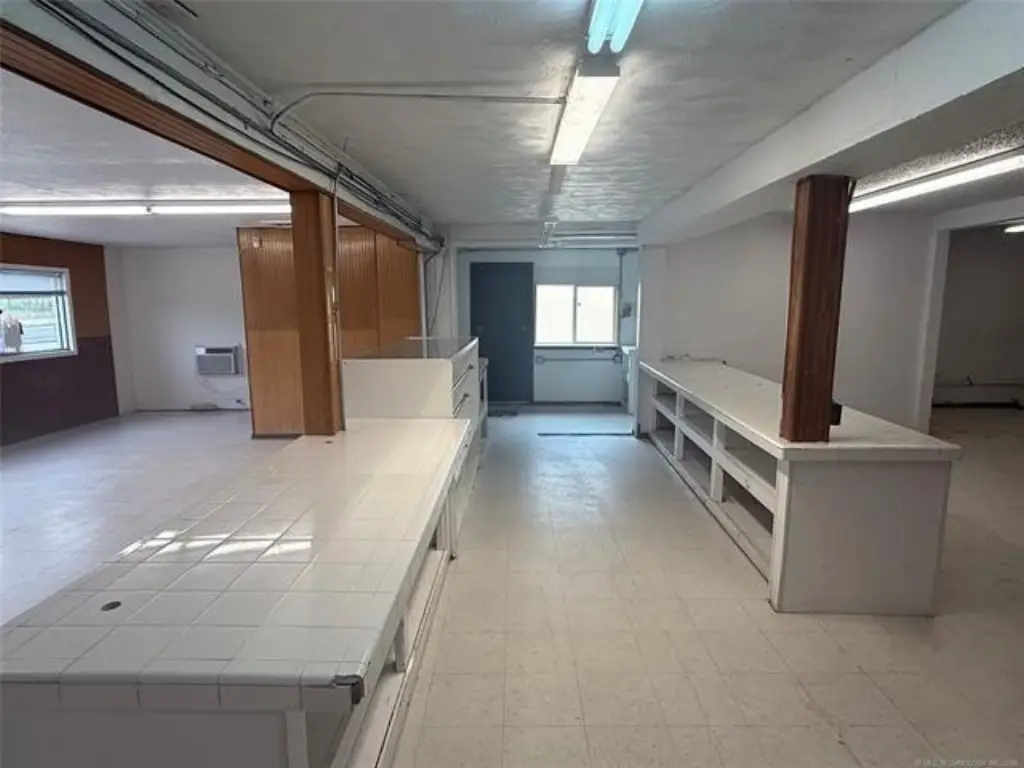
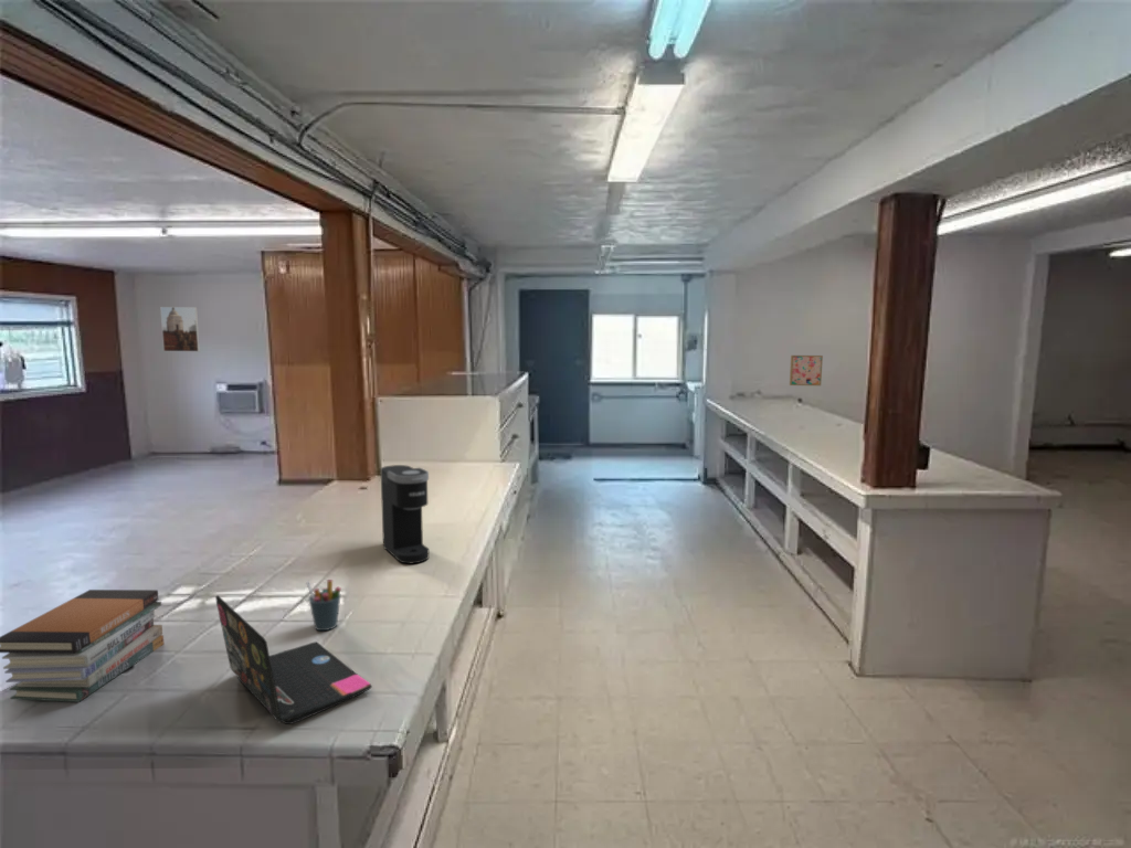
+ laptop [214,594,373,725]
+ pen holder [305,579,342,632]
+ book stack [0,589,165,703]
+ wall art [789,354,824,386]
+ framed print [159,306,201,352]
+ coffee maker [380,464,431,564]
